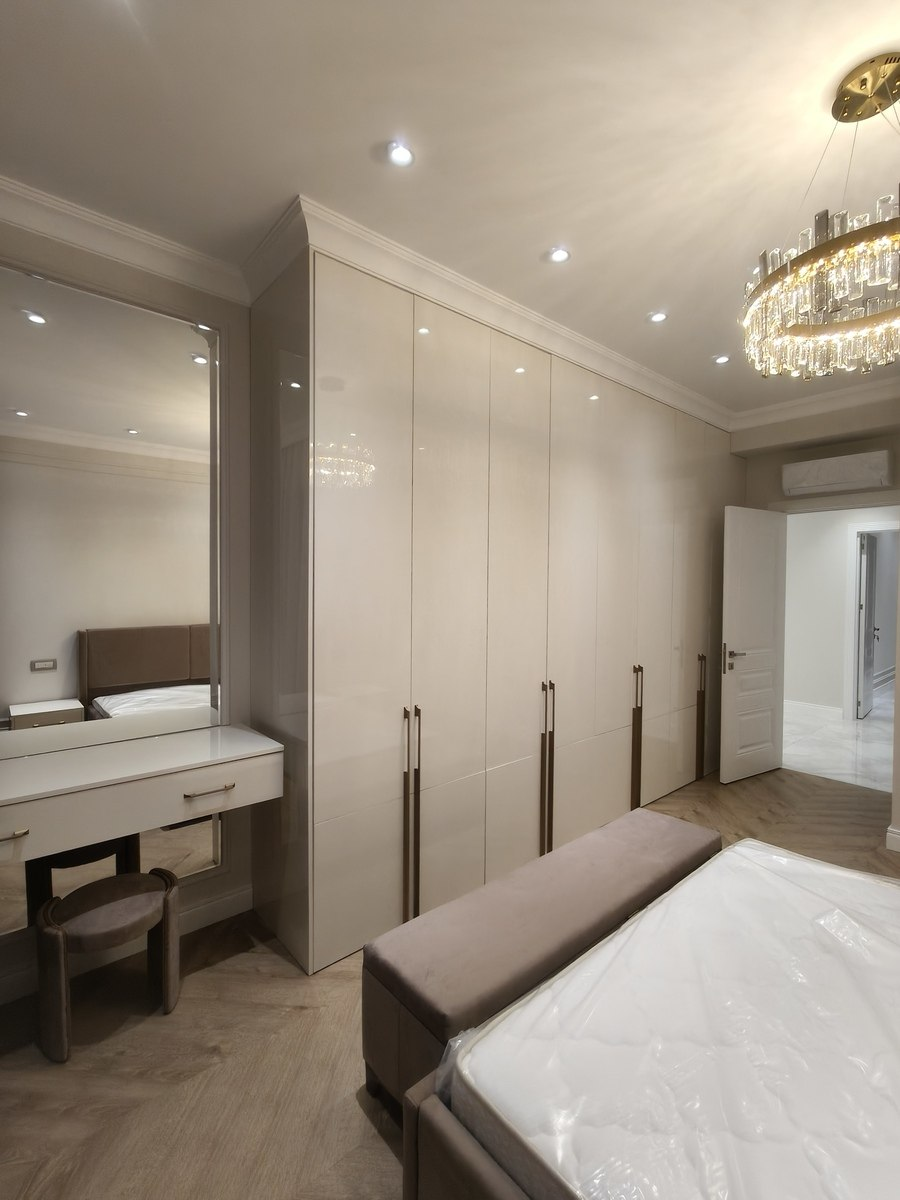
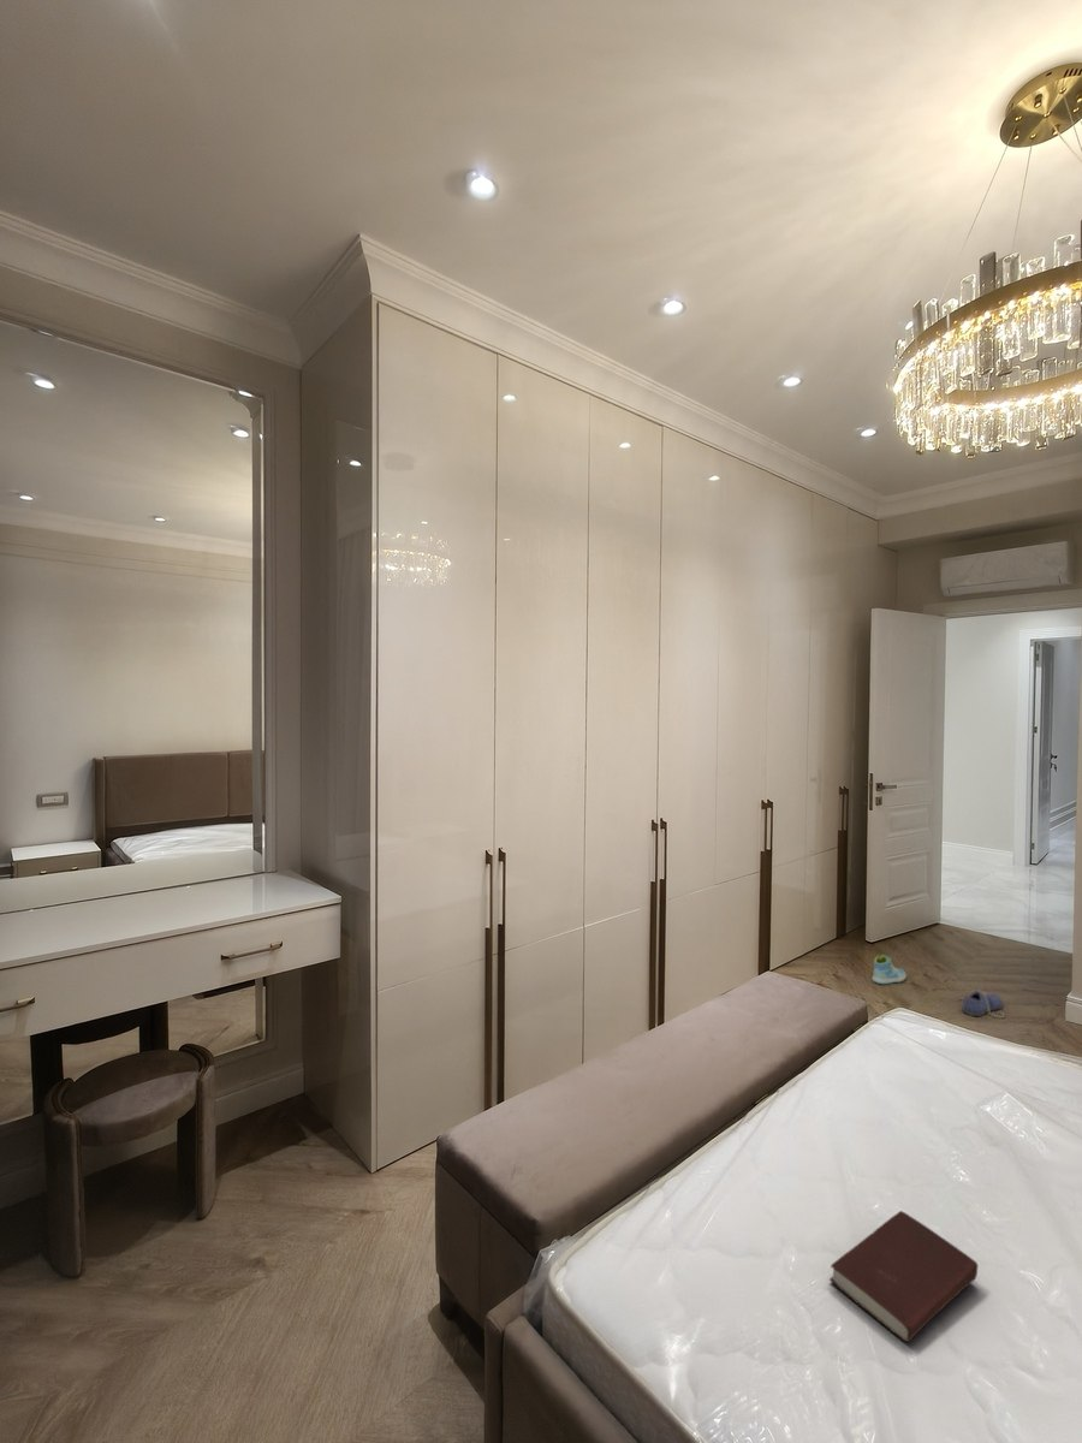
+ book [828,1210,980,1343]
+ shoe [958,988,1005,1019]
+ sneaker [872,954,908,985]
